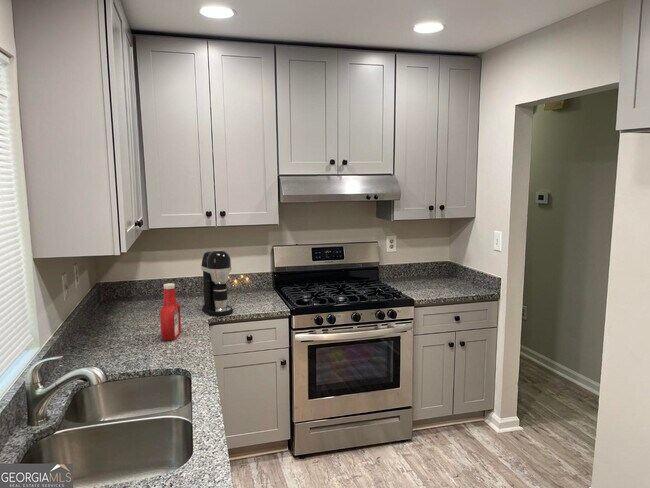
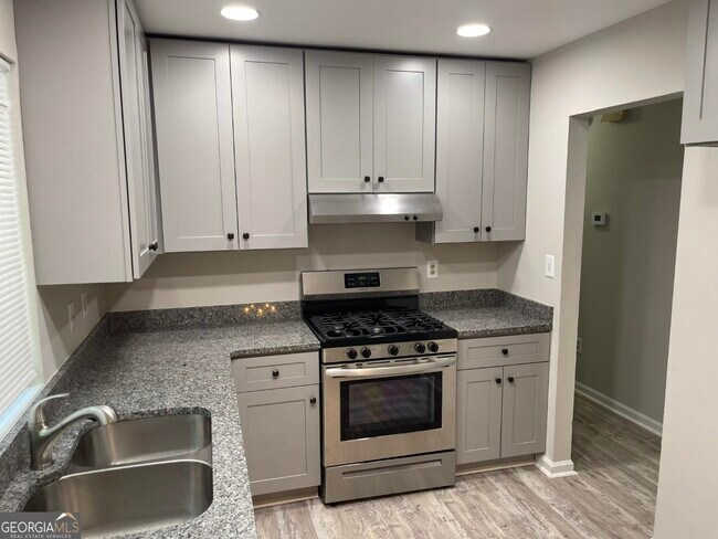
- coffee maker [200,249,234,317]
- soap bottle [159,282,182,342]
